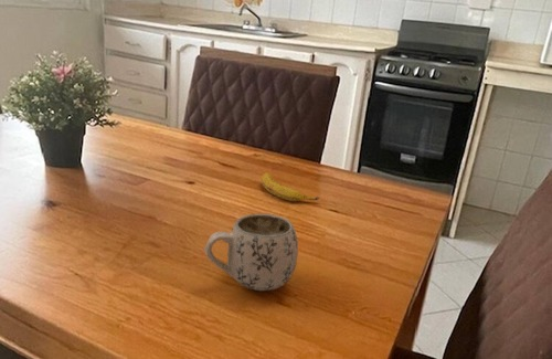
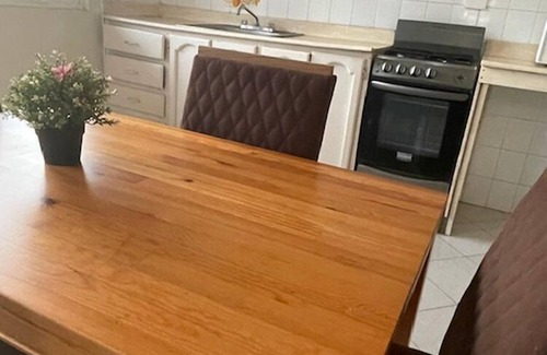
- mug [203,212,299,292]
- banana [261,172,321,202]
